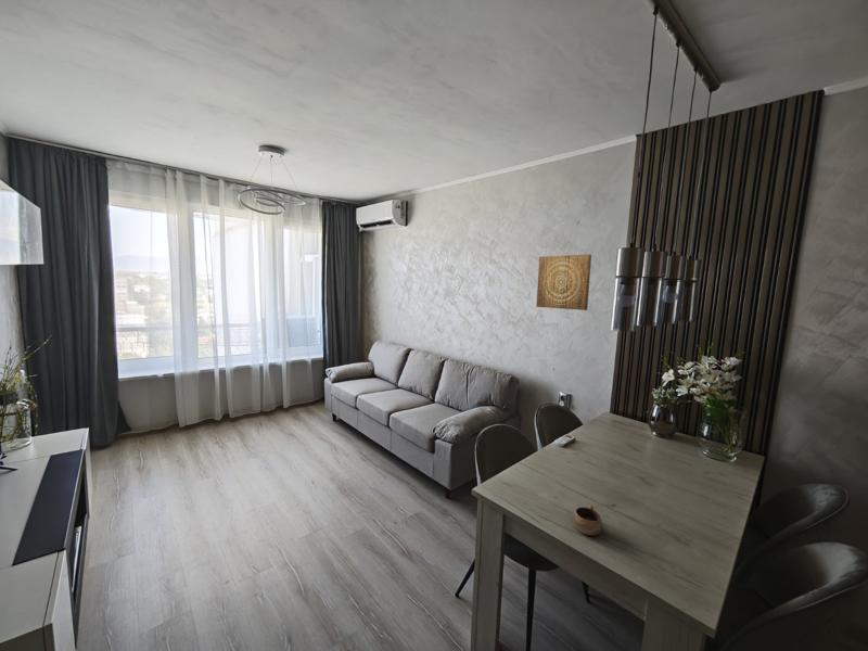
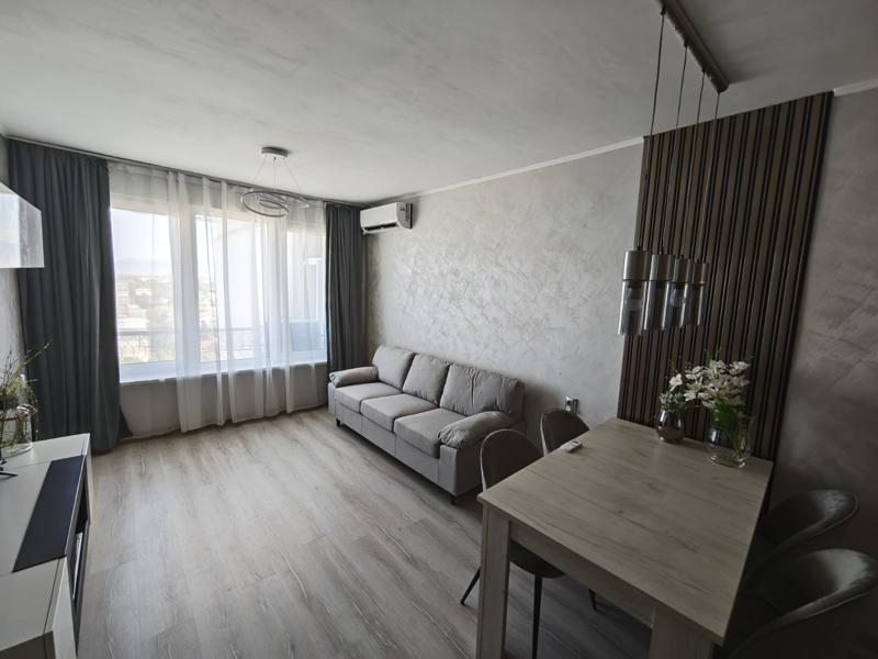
- cup [572,503,603,536]
- wall art [535,254,592,311]
